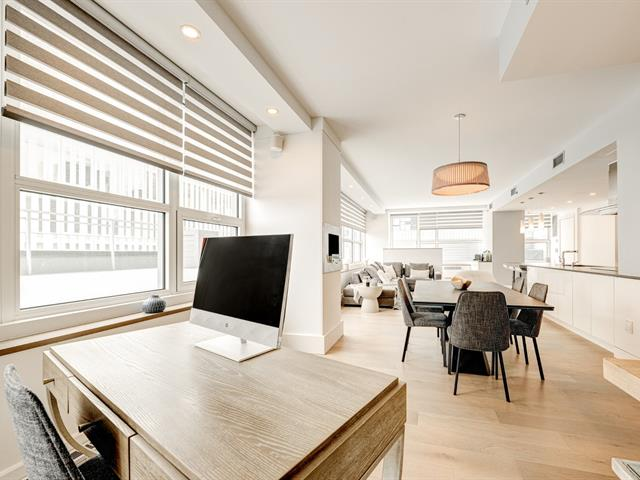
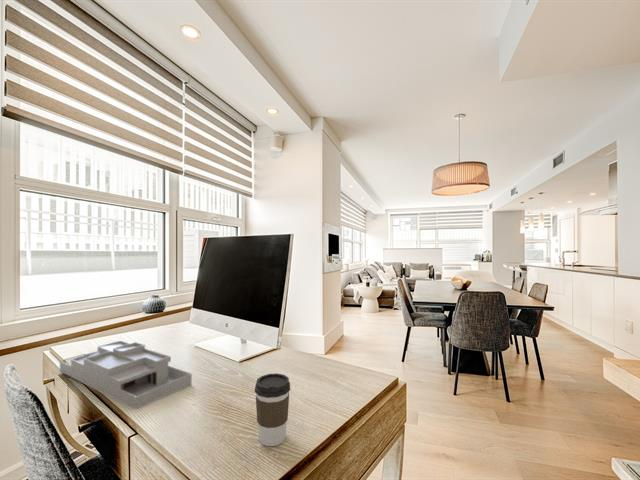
+ coffee cup [254,373,291,447]
+ desk organizer [59,339,193,410]
